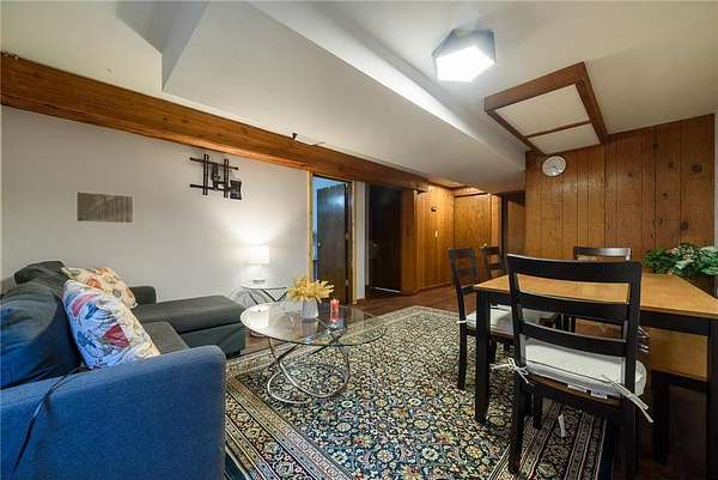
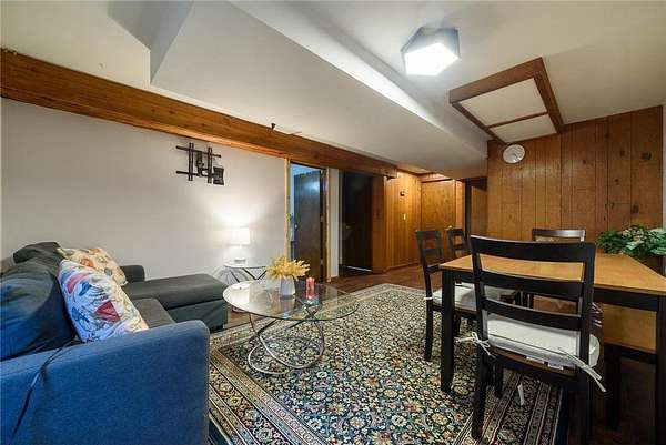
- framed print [75,190,135,225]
